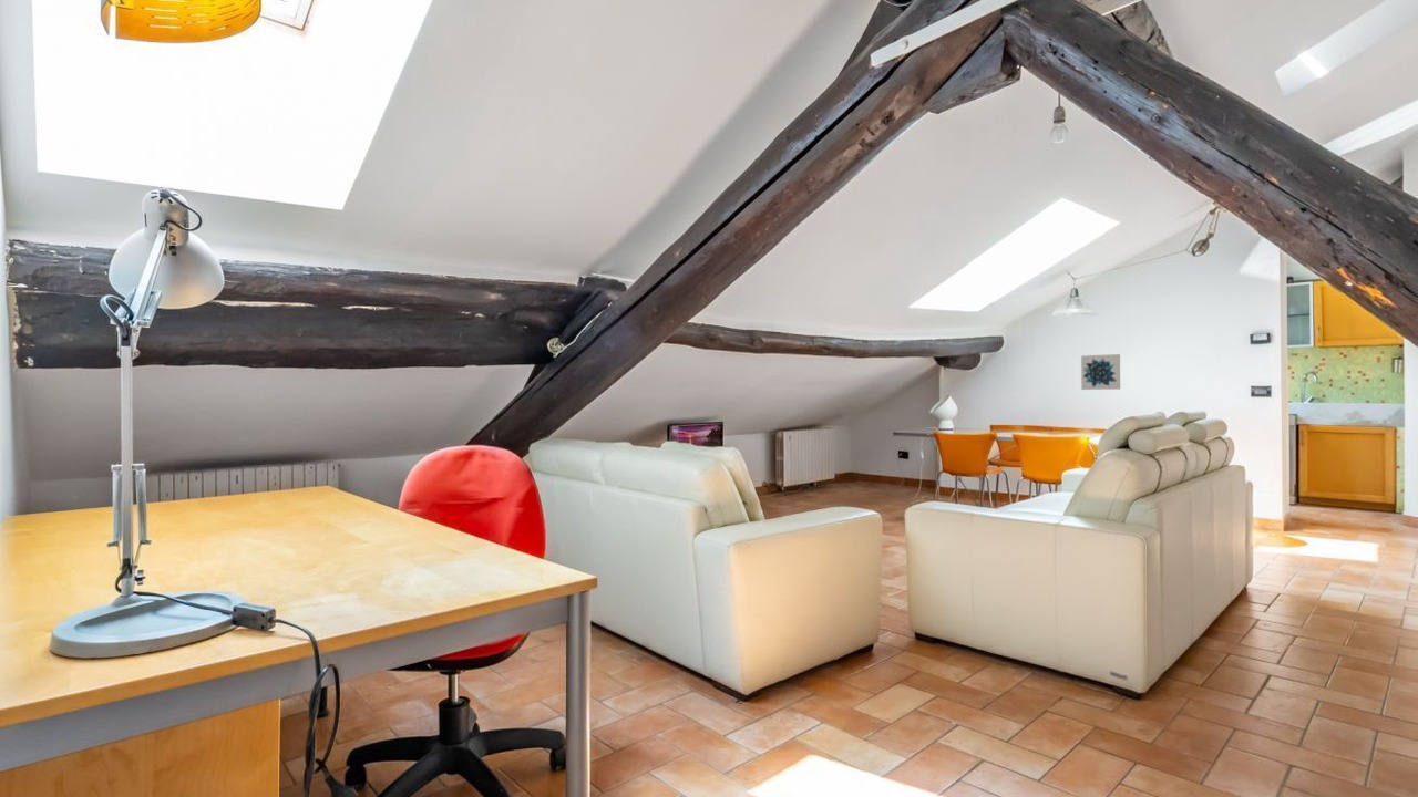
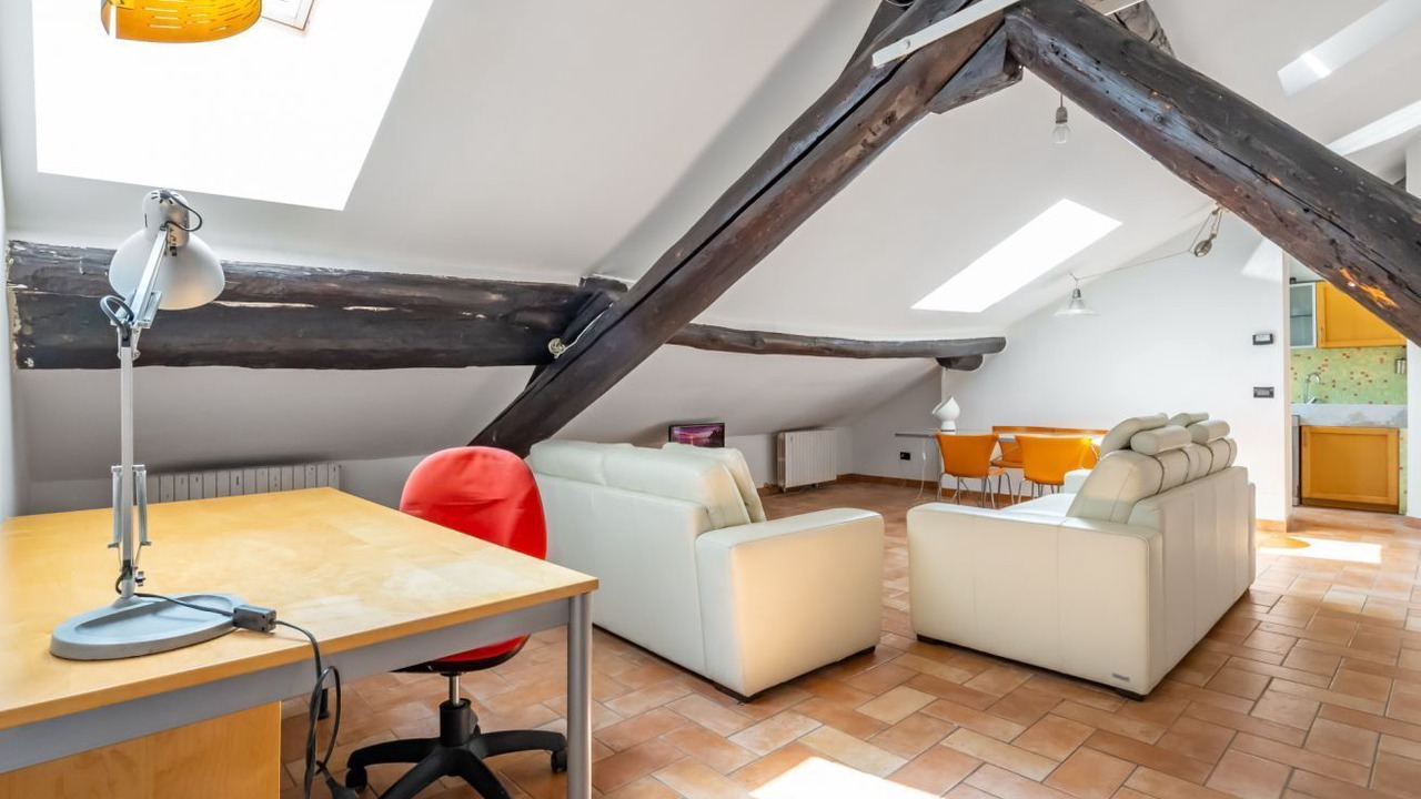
- wall art [1080,353,1121,391]
